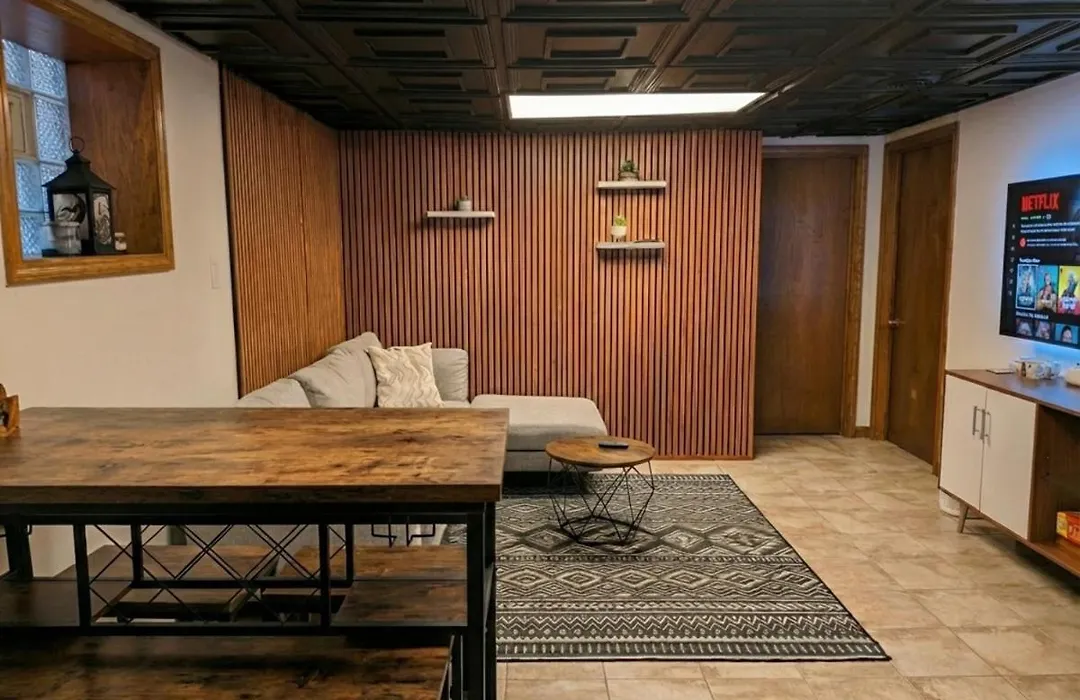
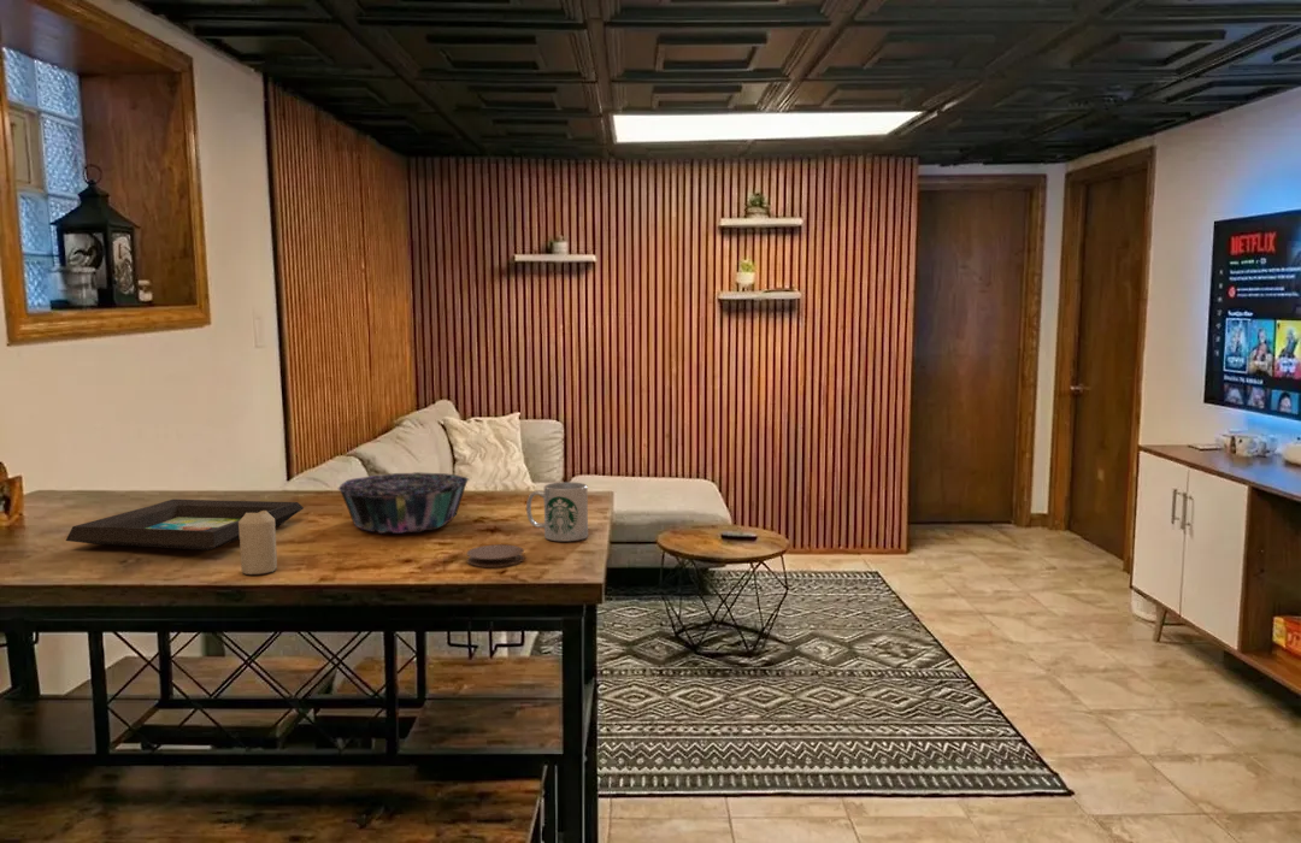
+ candle [239,511,278,576]
+ picture frame [65,499,305,552]
+ decorative bowl [337,471,470,535]
+ mug [525,481,589,542]
+ coaster [465,543,525,568]
